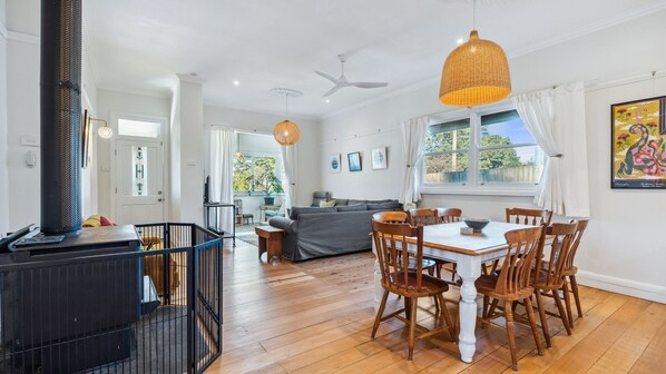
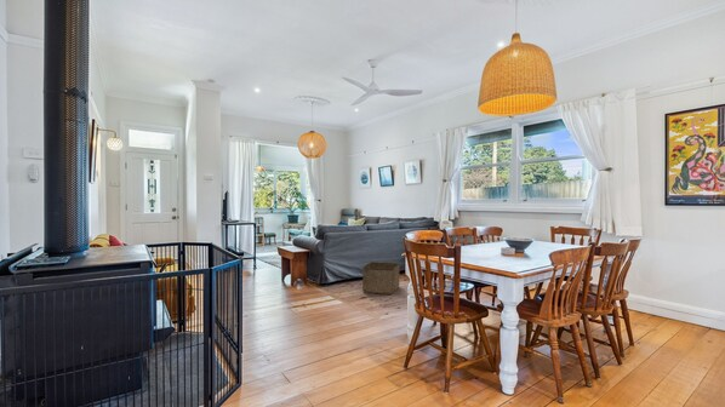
+ storage bin [361,260,401,296]
